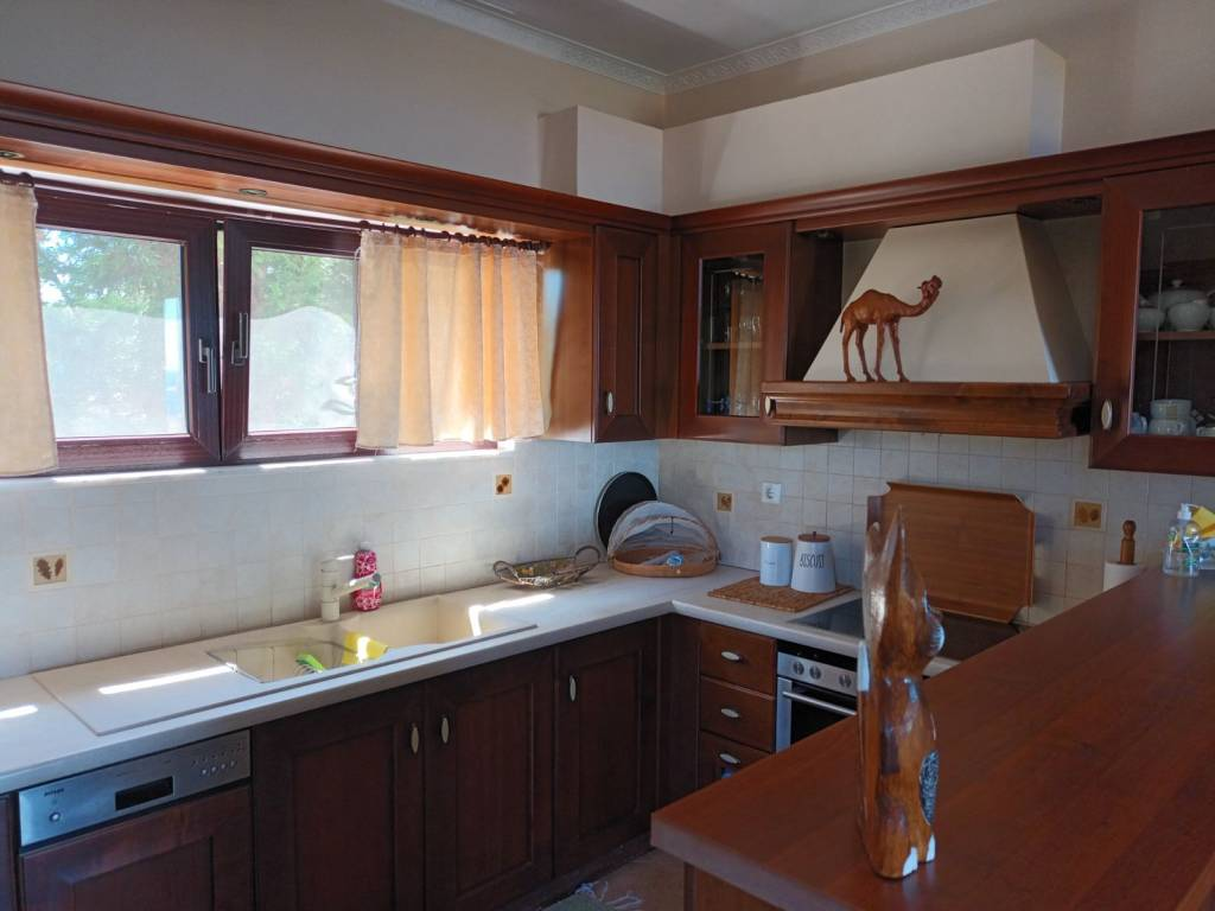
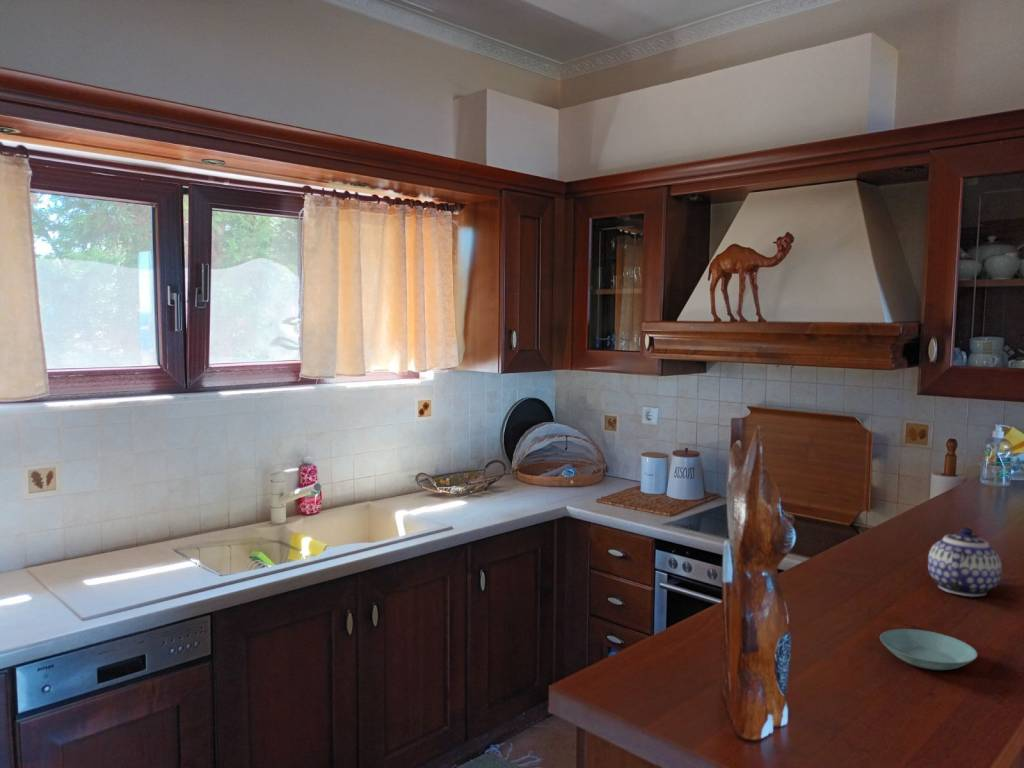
+ saucer [879,628,978,671]
+ teapot [927,527,1003,598]
